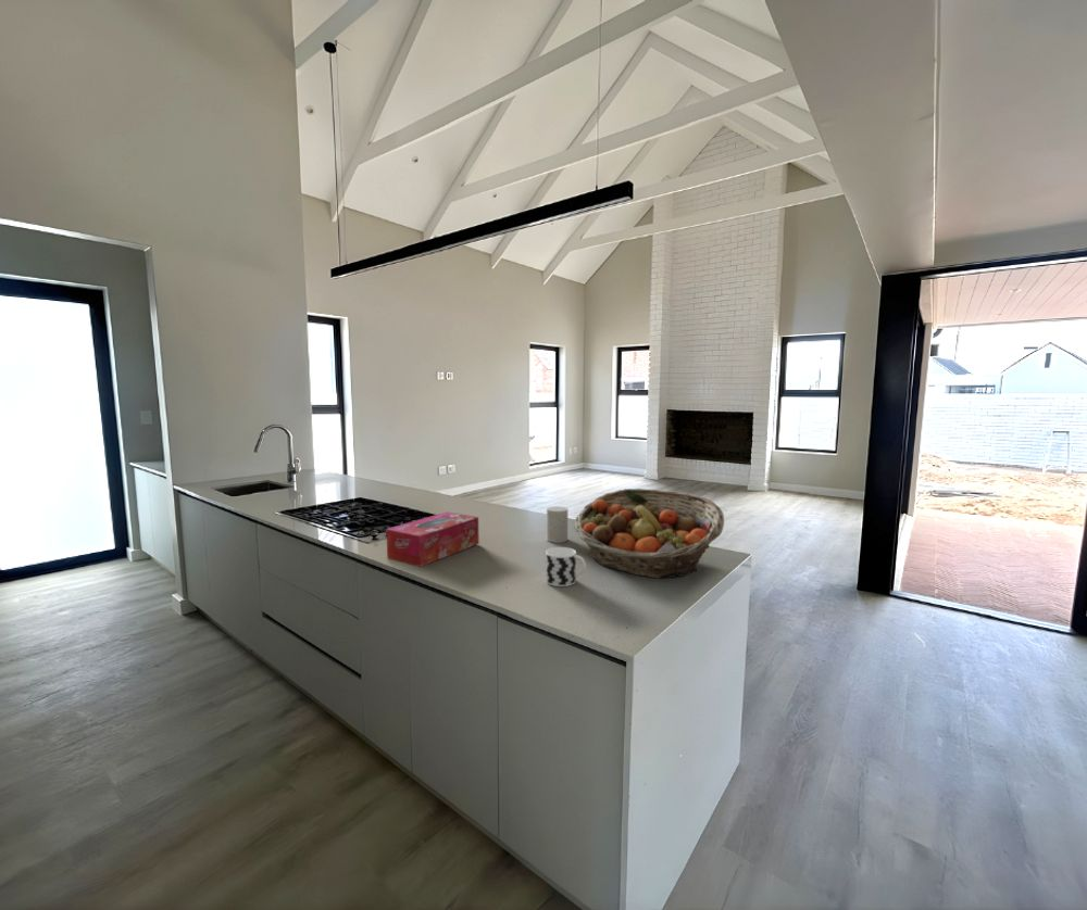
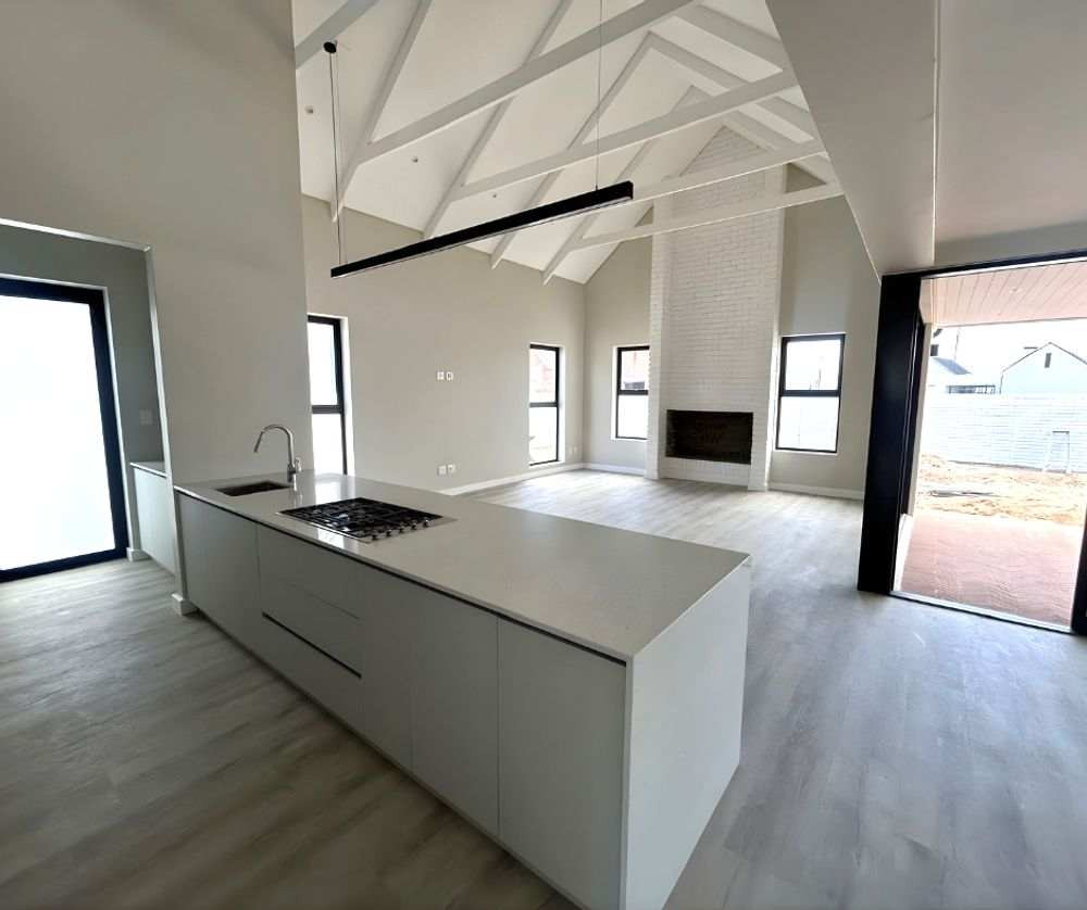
- cup [546,505,569,544]
- tissue box [385,510,480,568]
- fruit basket [574,488,725,579]
- cup [545,546,587,587]
